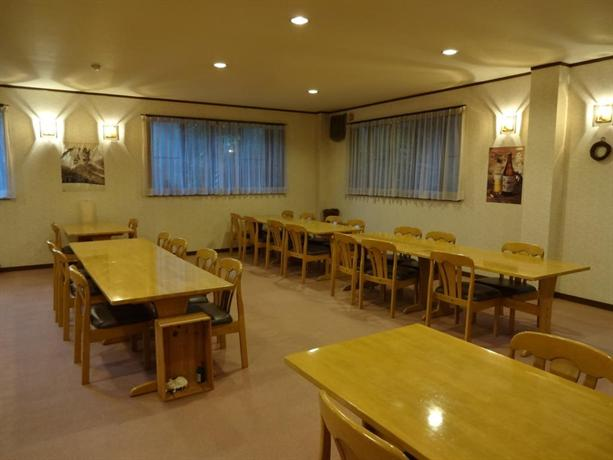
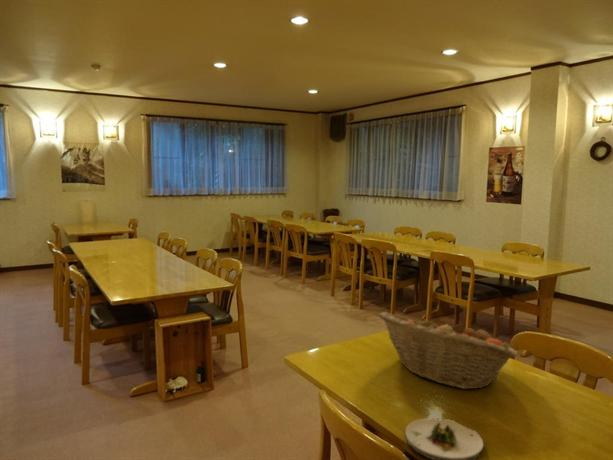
+ fruit basket [378,311,518,390]
+ salad plate [404,417,485,460]
